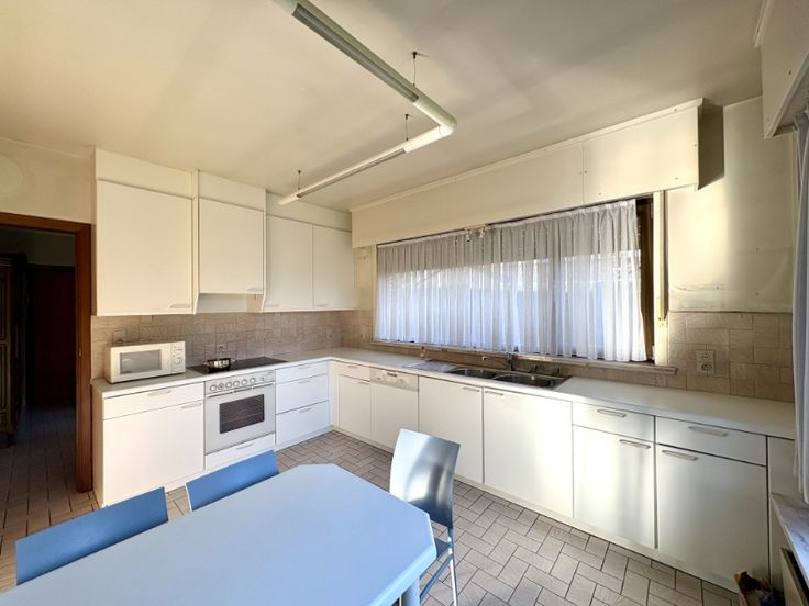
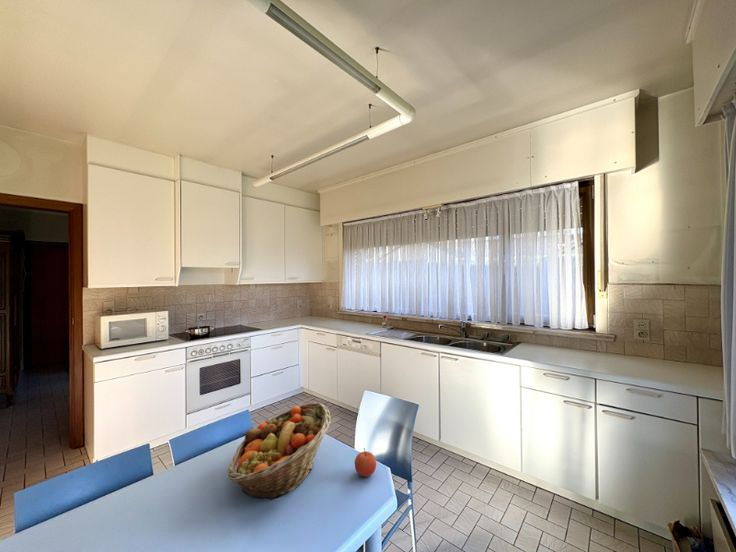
+ fruit basket [226,401,332,502]
+ apple [354,447,377,478]
